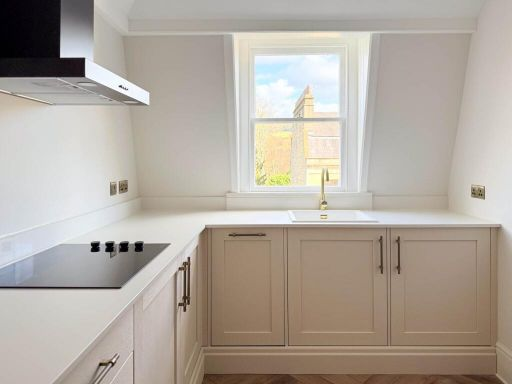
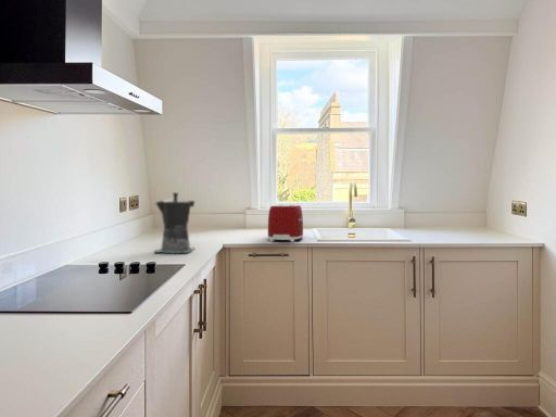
+ coffee maker [153,191,195,254]
+ toaster [267,203,304,243]
